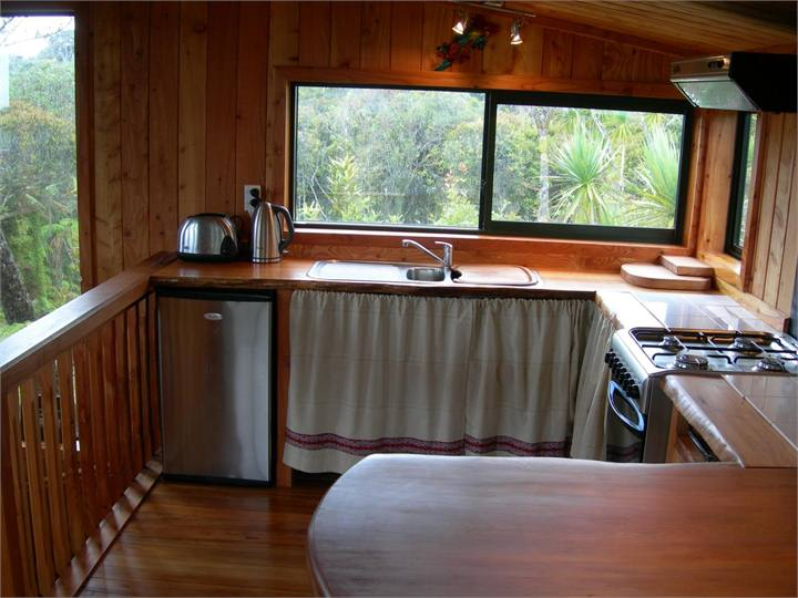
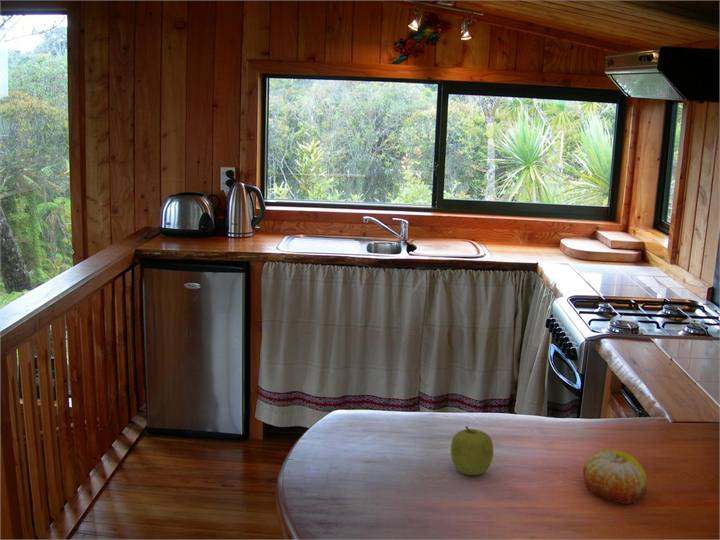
+ fruit [450,425,494,476]
+ fruit [582,449,648,505]
